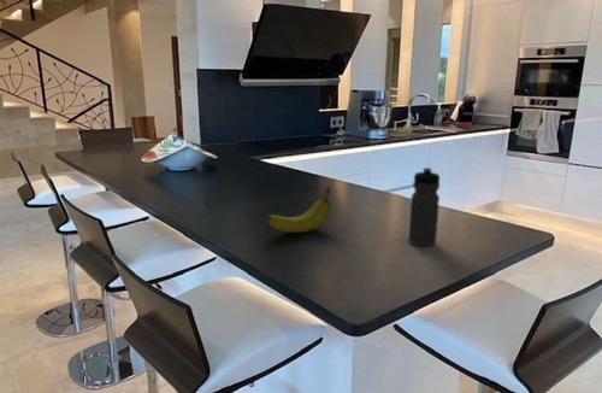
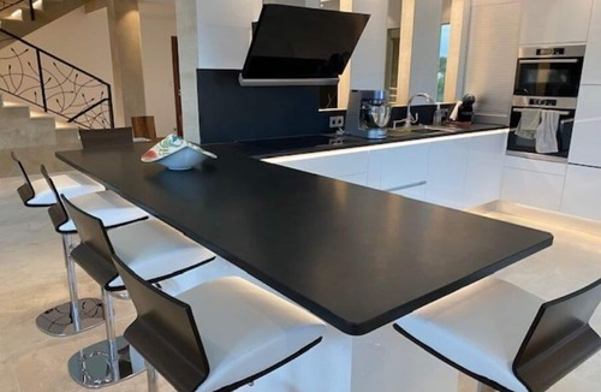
- fruit [266,187,331,234]
- water bottle [407,166,441,247]
